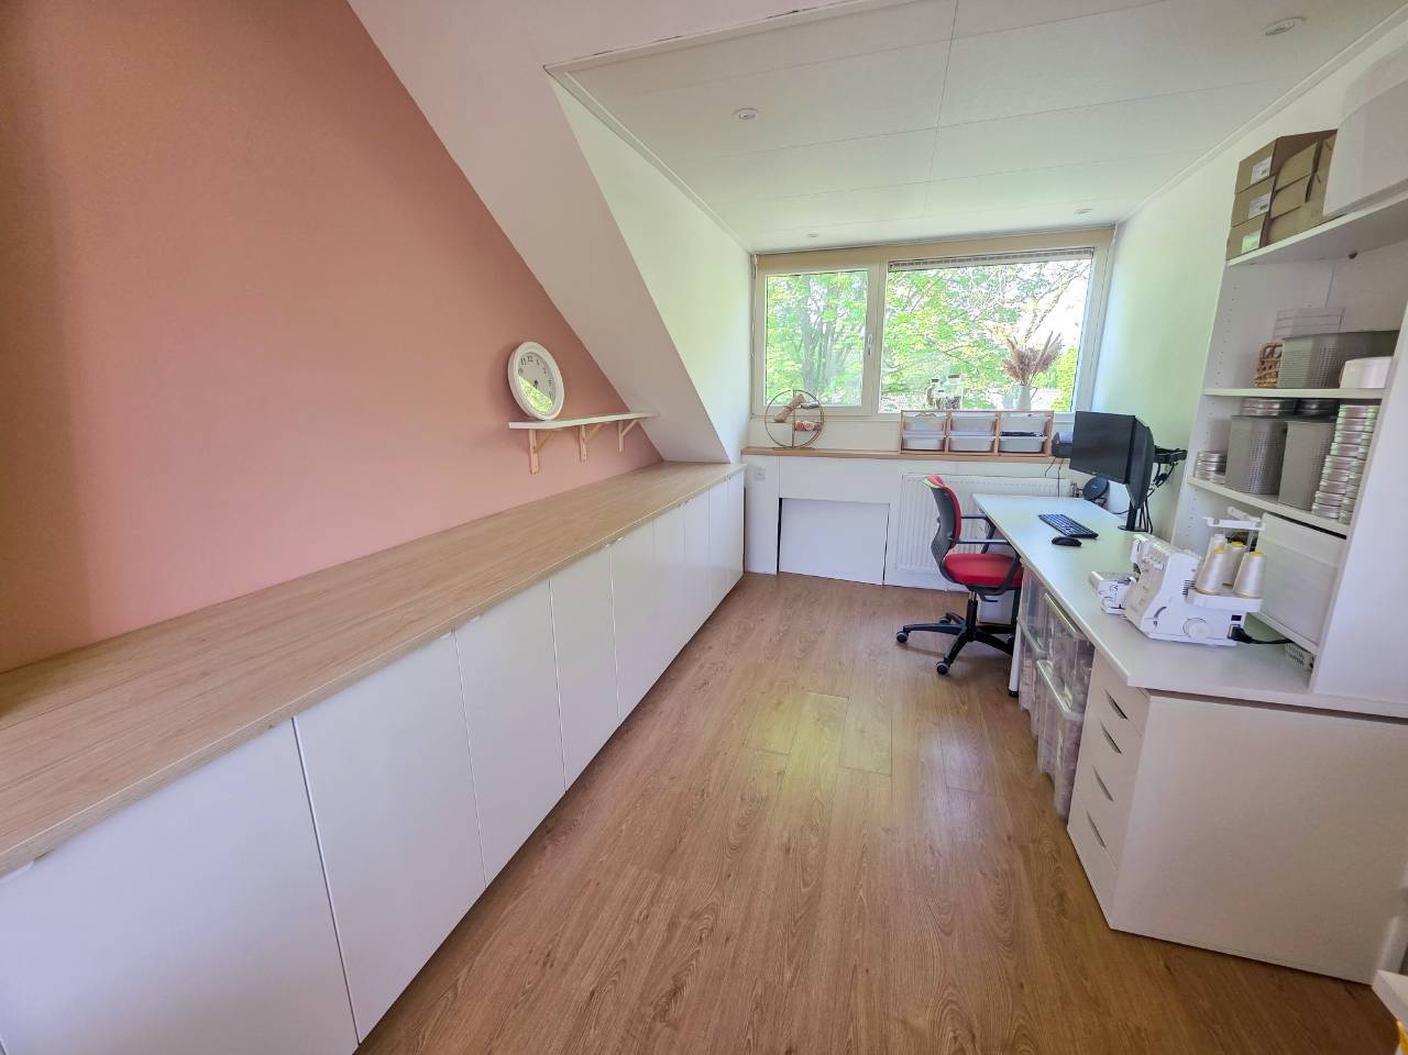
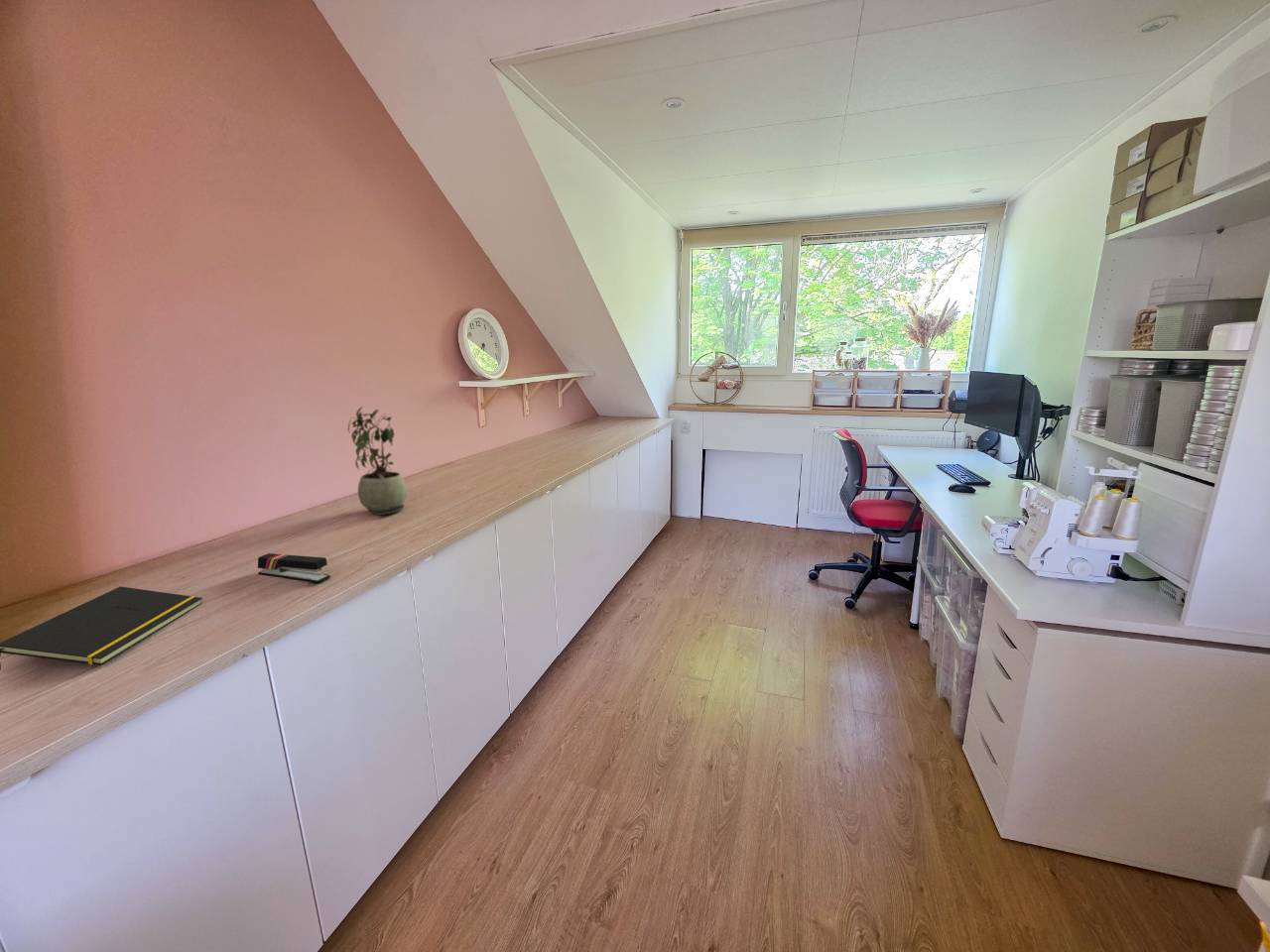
+ stapler [257,552,331,584]
+ potted plant [347,406,408,516]
+ notepad [0,585,203,670]
